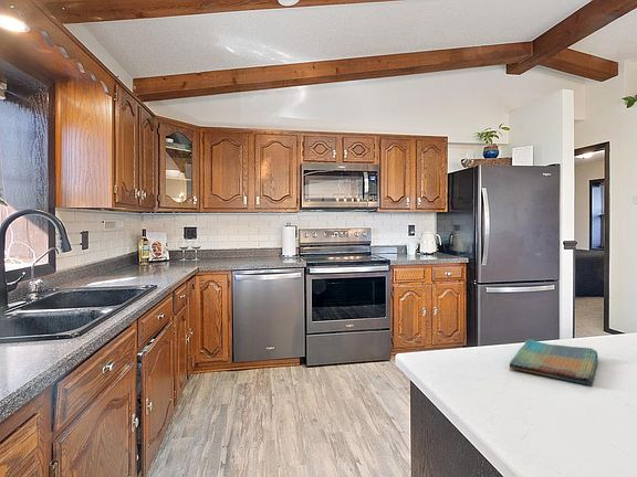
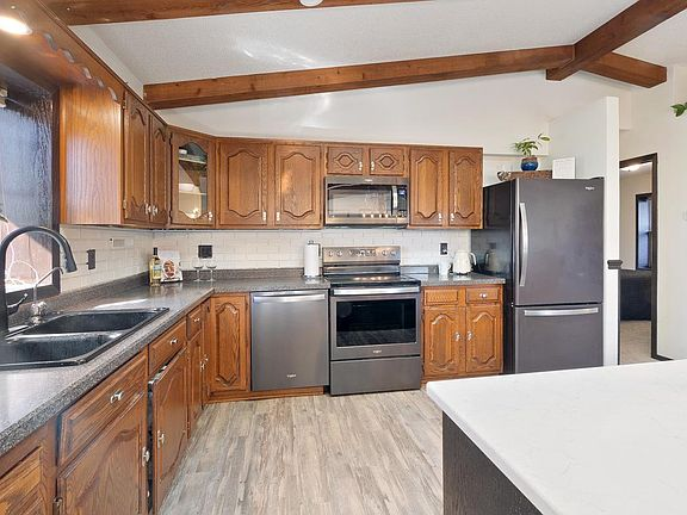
- dish towel [509,338,599,385]
